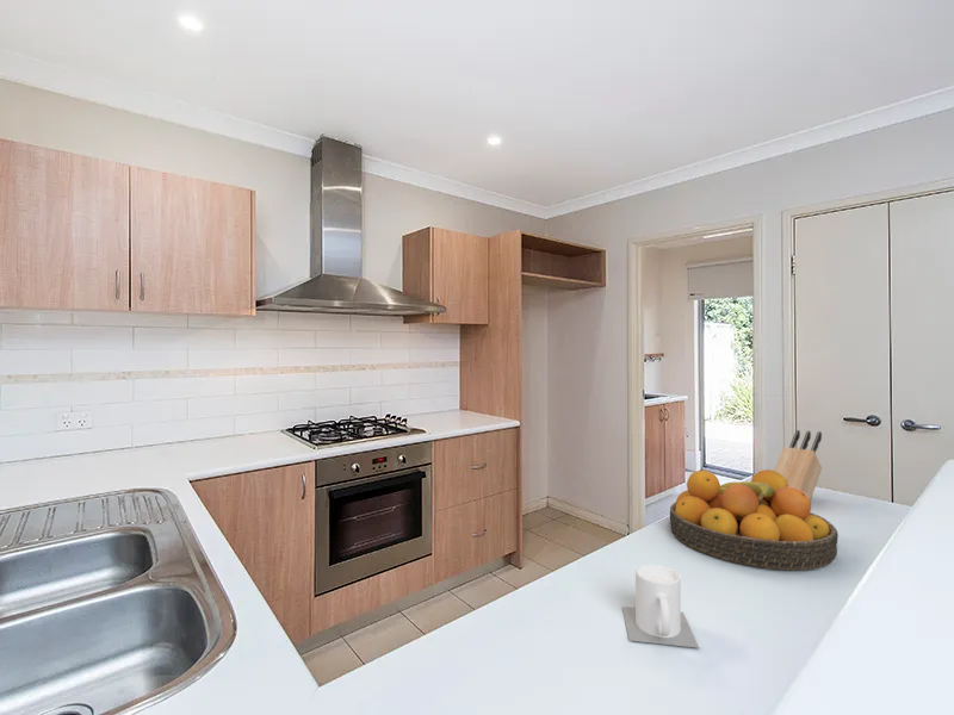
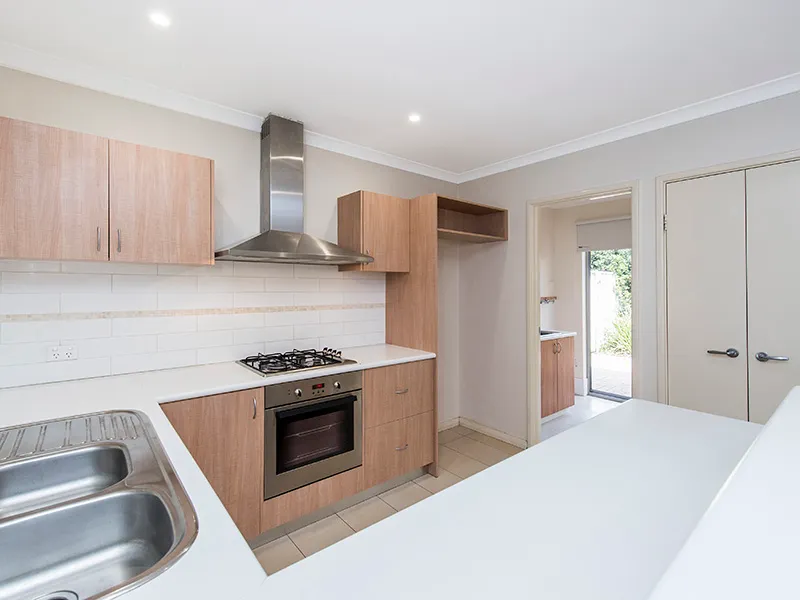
- fruit bowl [669,468,840,571]
- knife block [773,429,823,502]
- mug [621,564,700,649]
